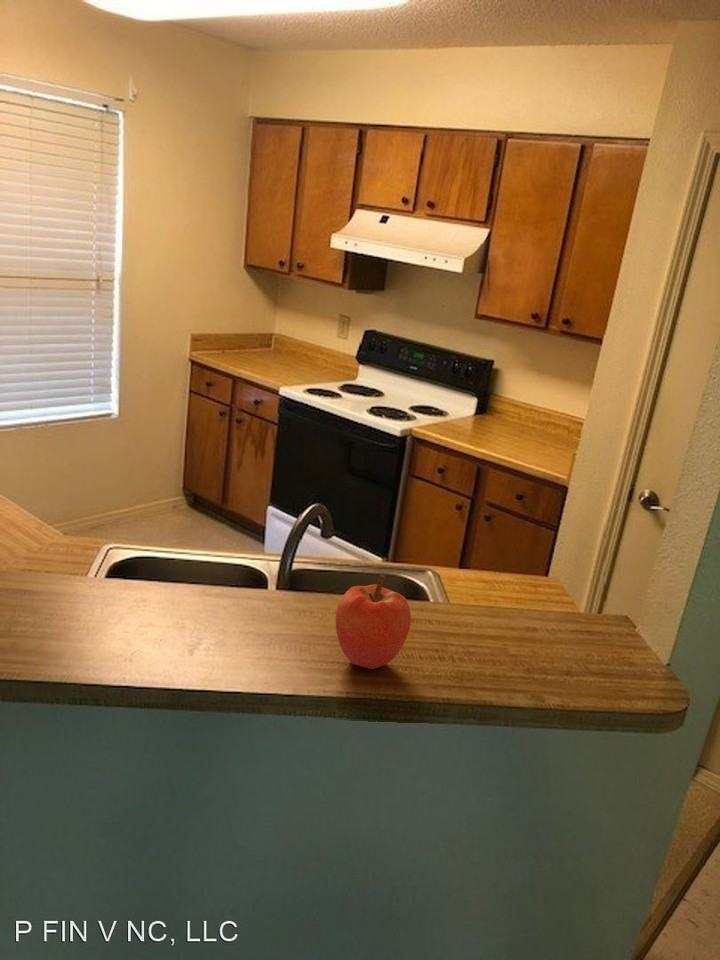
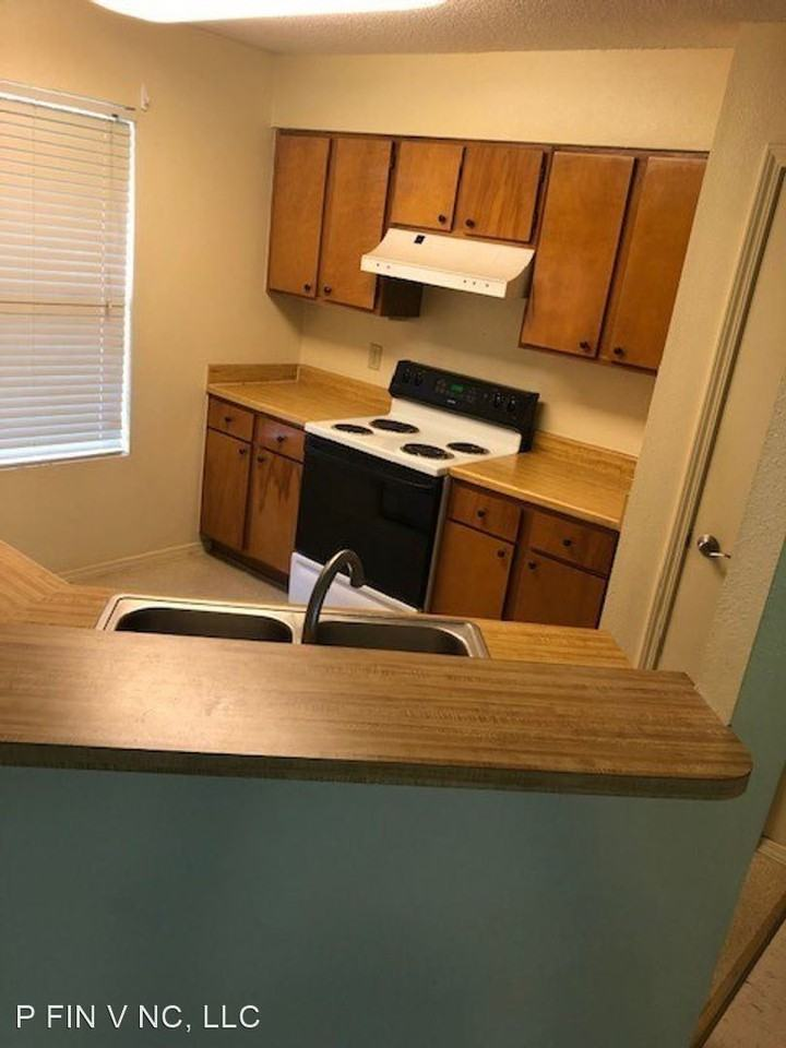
- apple [334,574,412,670]
